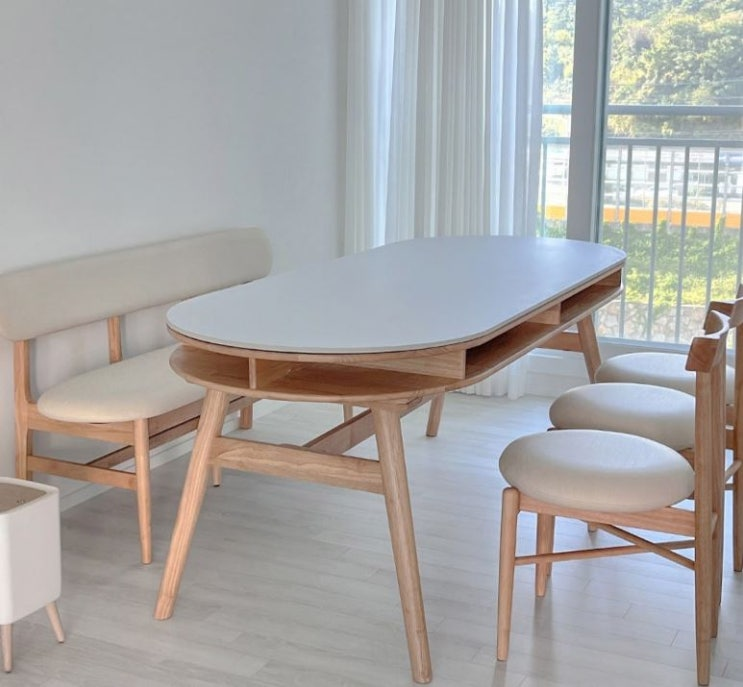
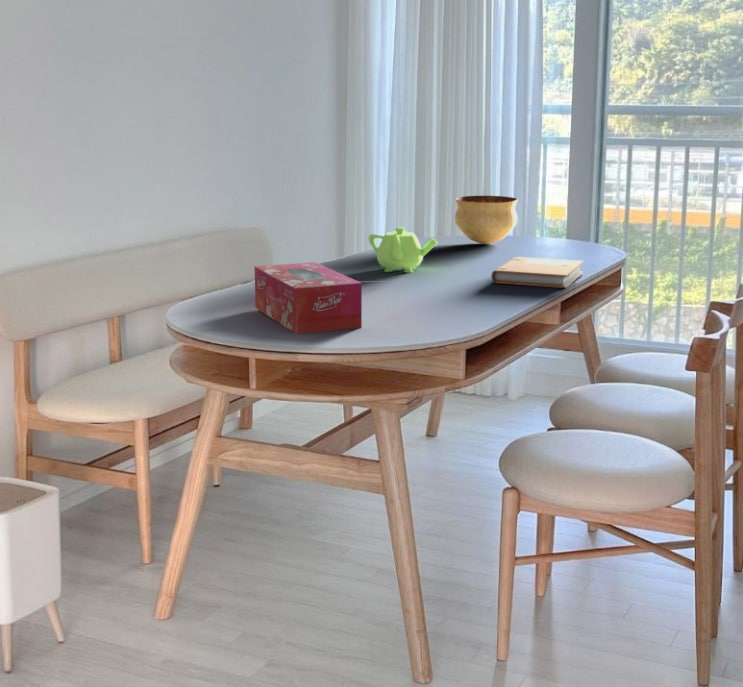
+ tissue box [253,261,363,335]
+ teapot [368,226,439,274]
+ bowl [454,195,519,245]
+ notebook [490,256,585,289]
